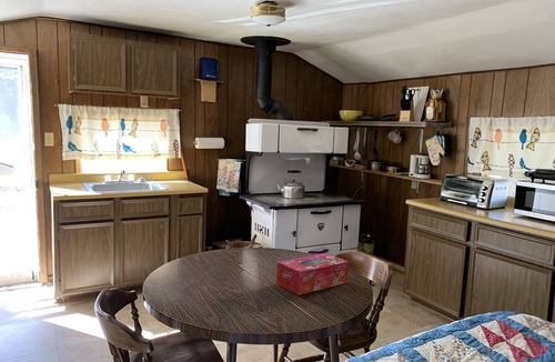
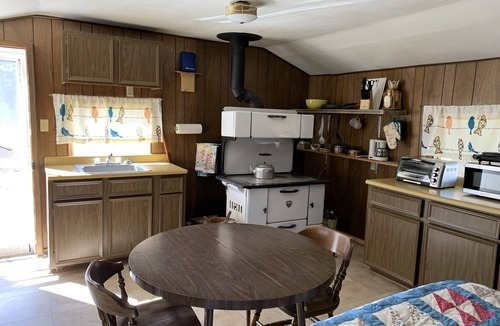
- tissue box [275,252,350,296]
